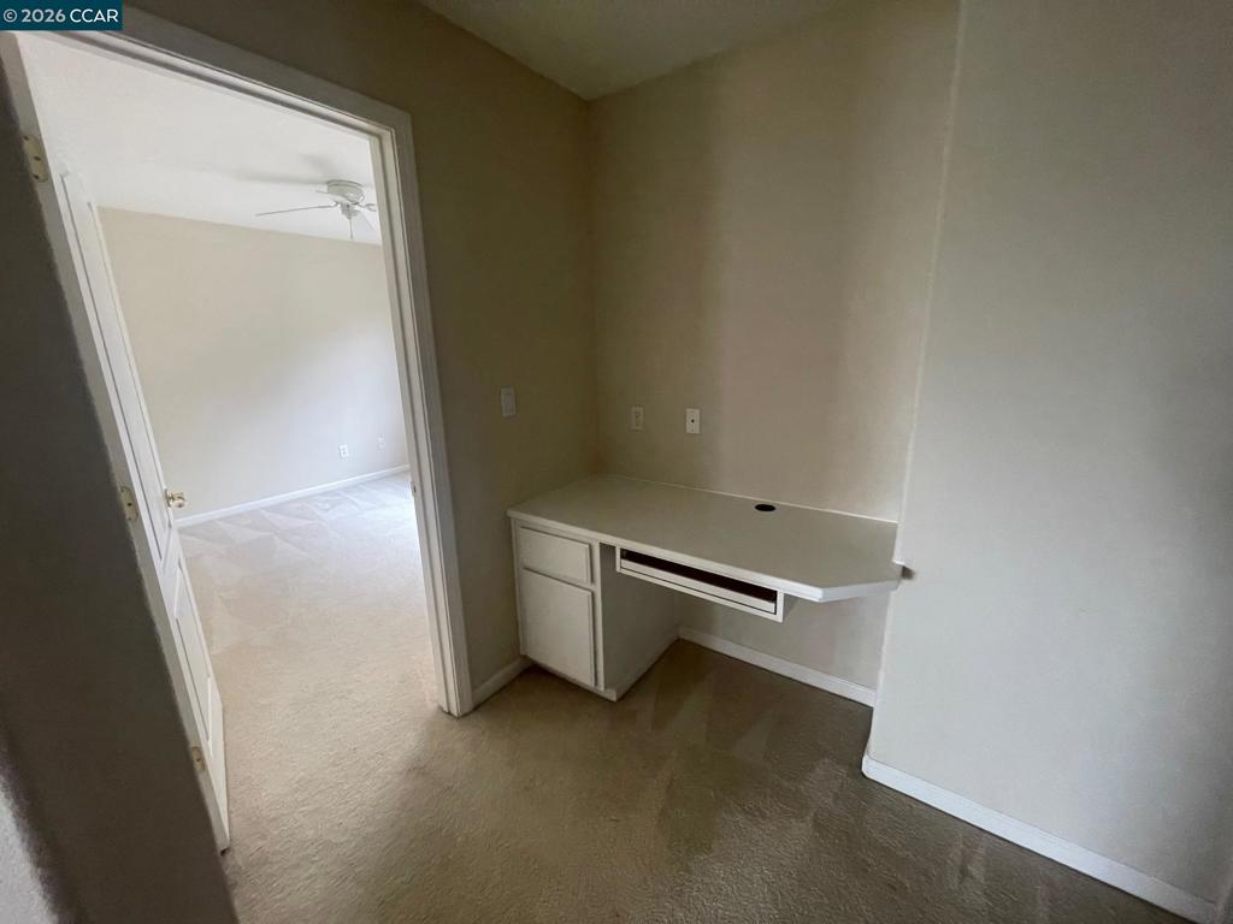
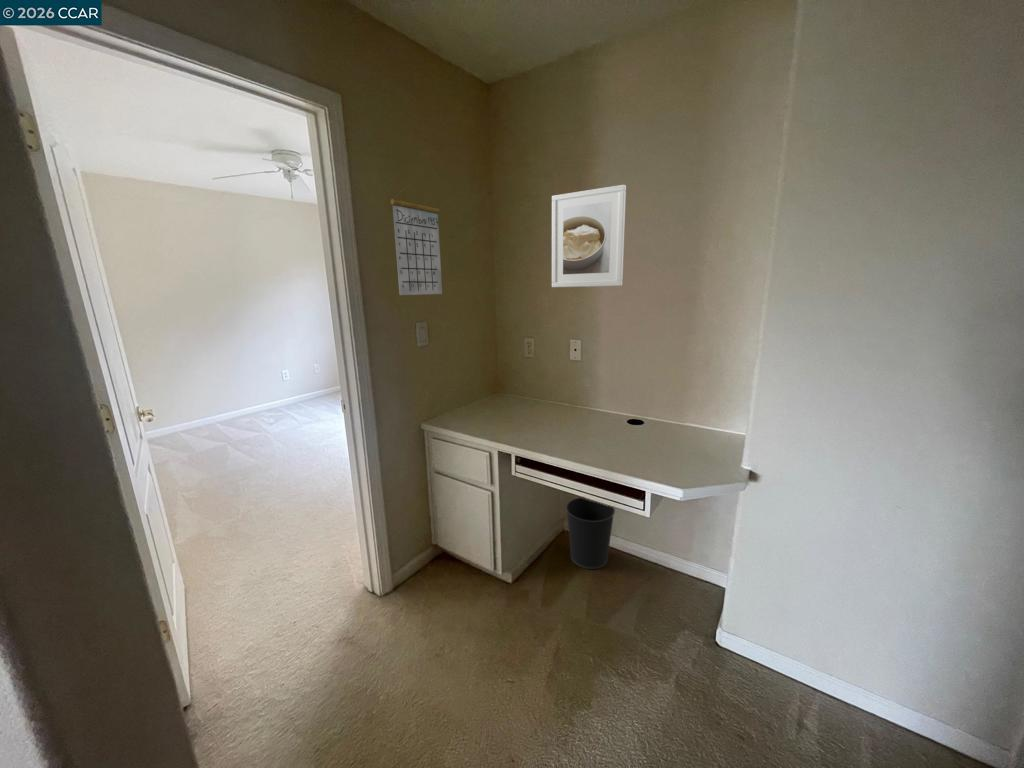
+ calendar [390,183,443,296]
+ wastebasket [565,496,616,570]
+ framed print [551,184,627,288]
